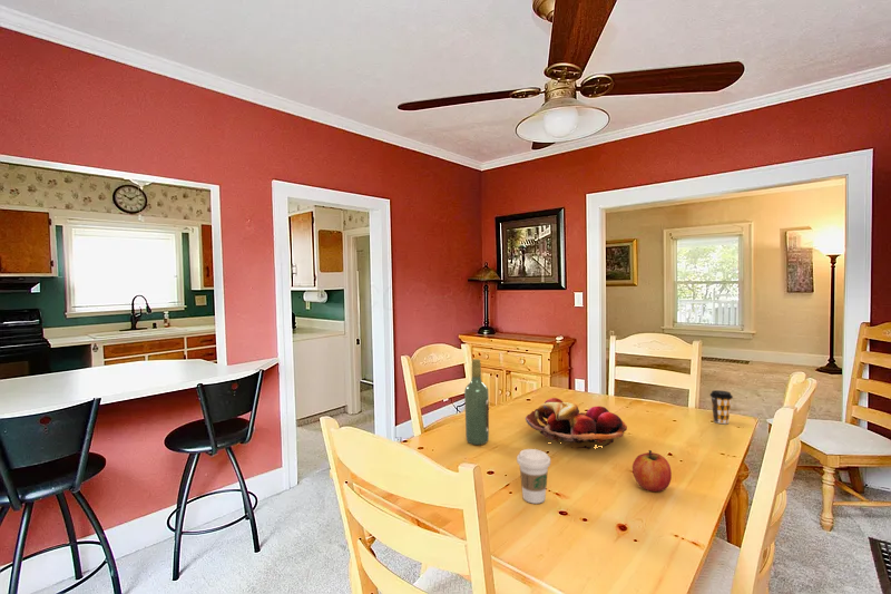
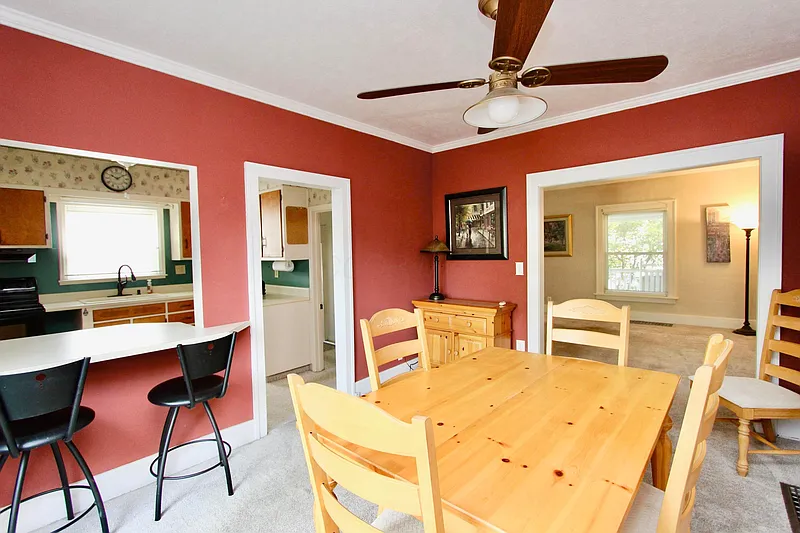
- fruit basket [525,397,628,450]
- wine bottle [463,358,490,446]
- coffee cup [516,448,551,505]
- coffee cup [708,389,734,425]
- apple [631,449,673,493]
